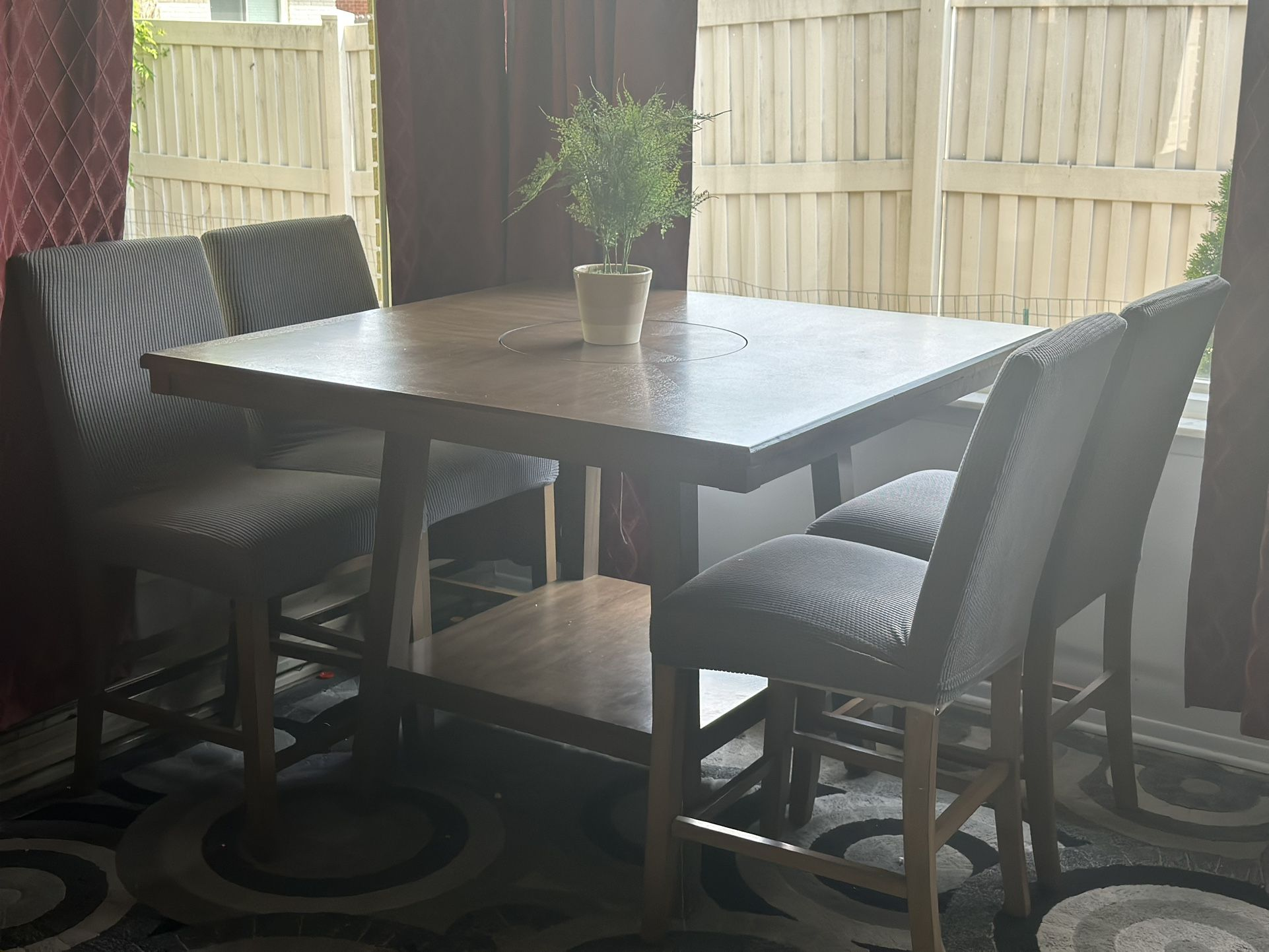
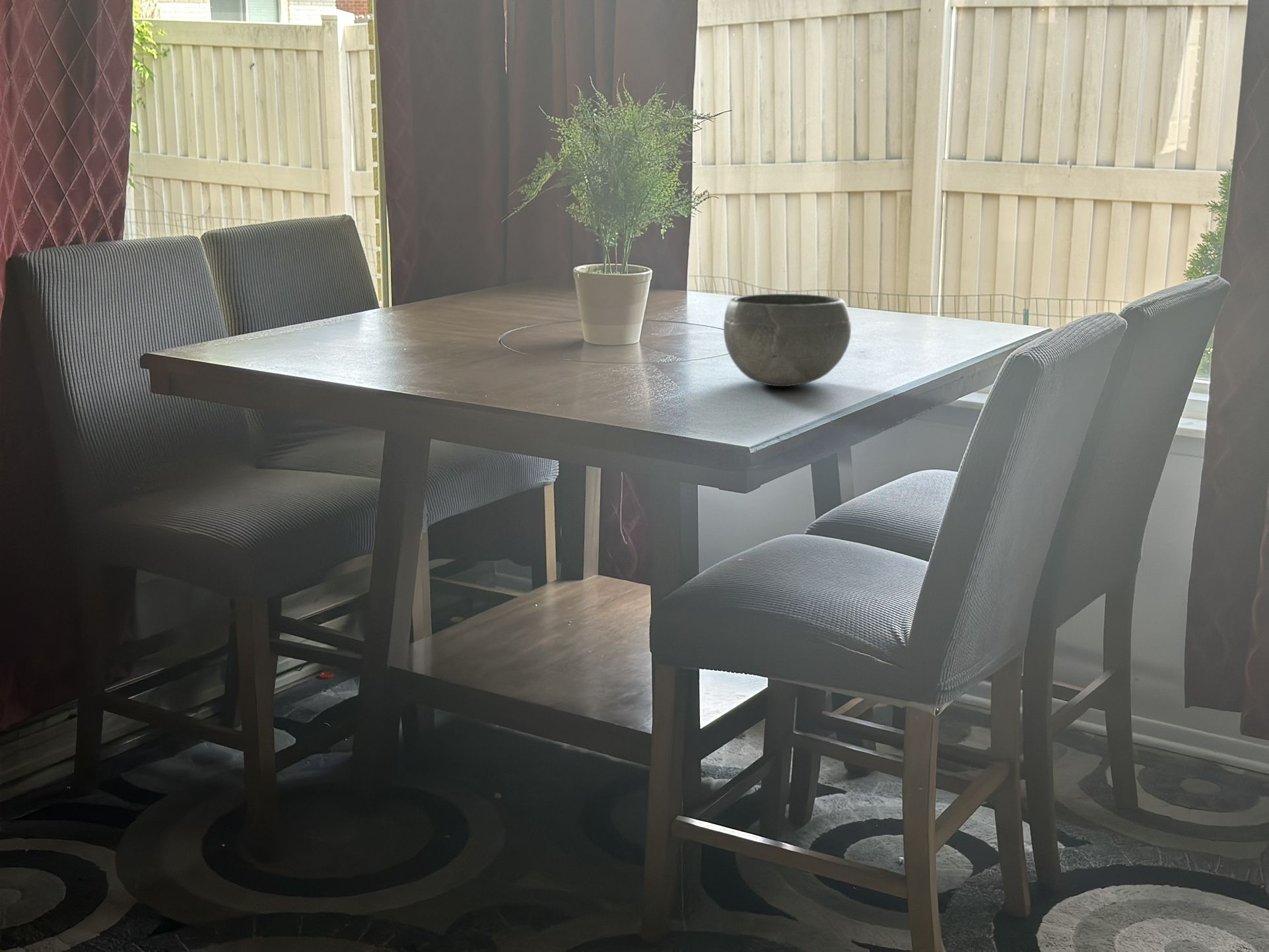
+ bowl [723,293,852,387]
